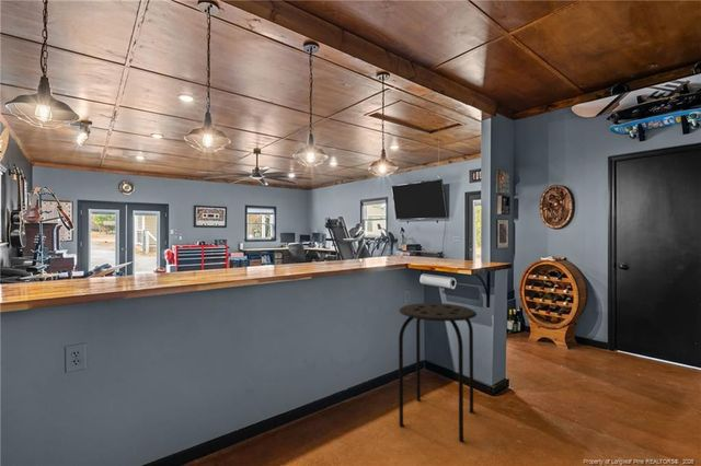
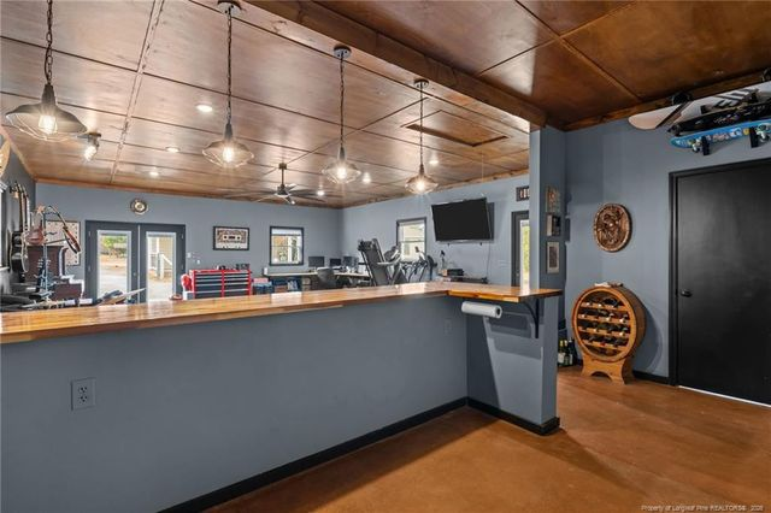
- stool [398,302,478,442]
